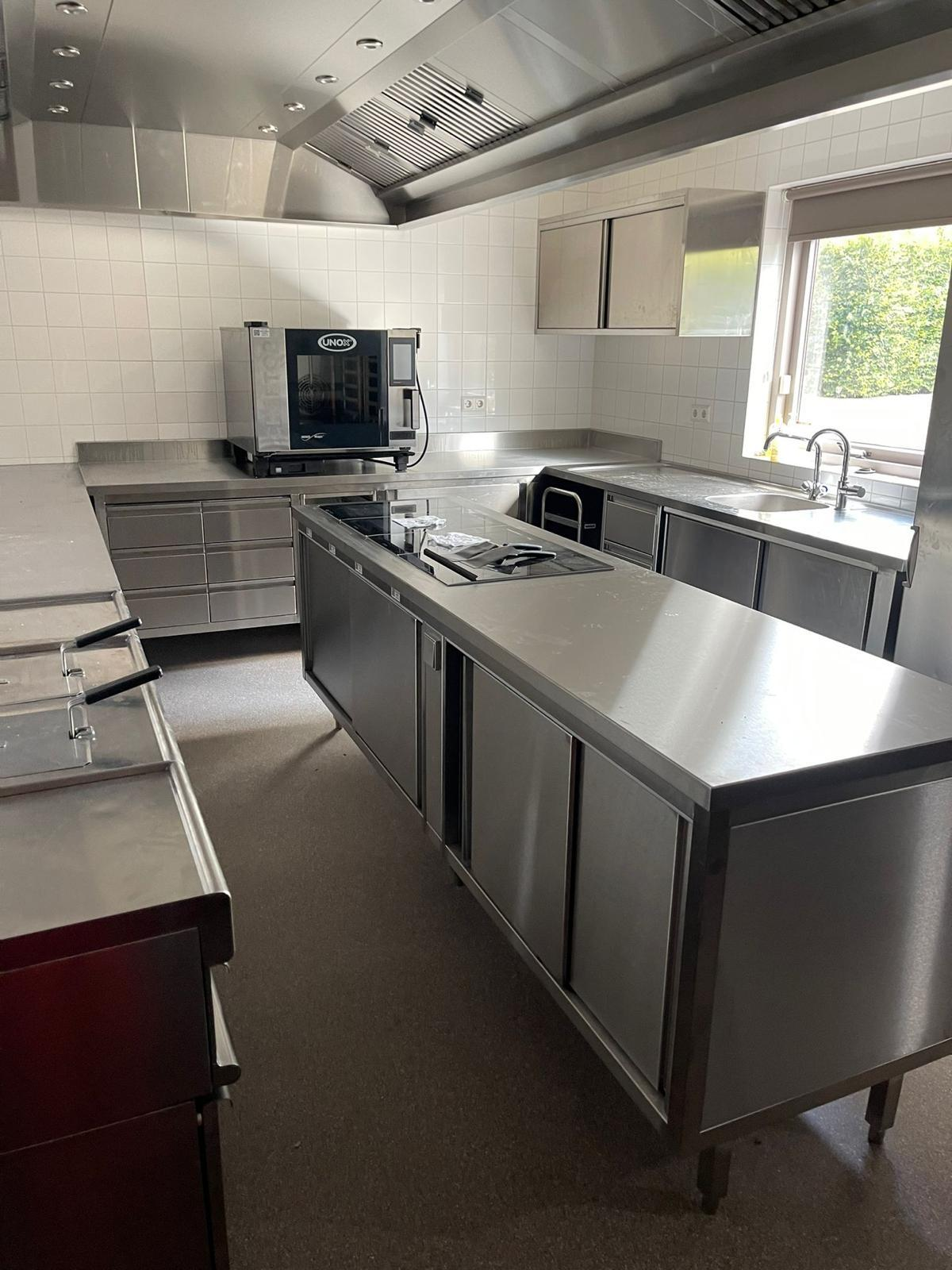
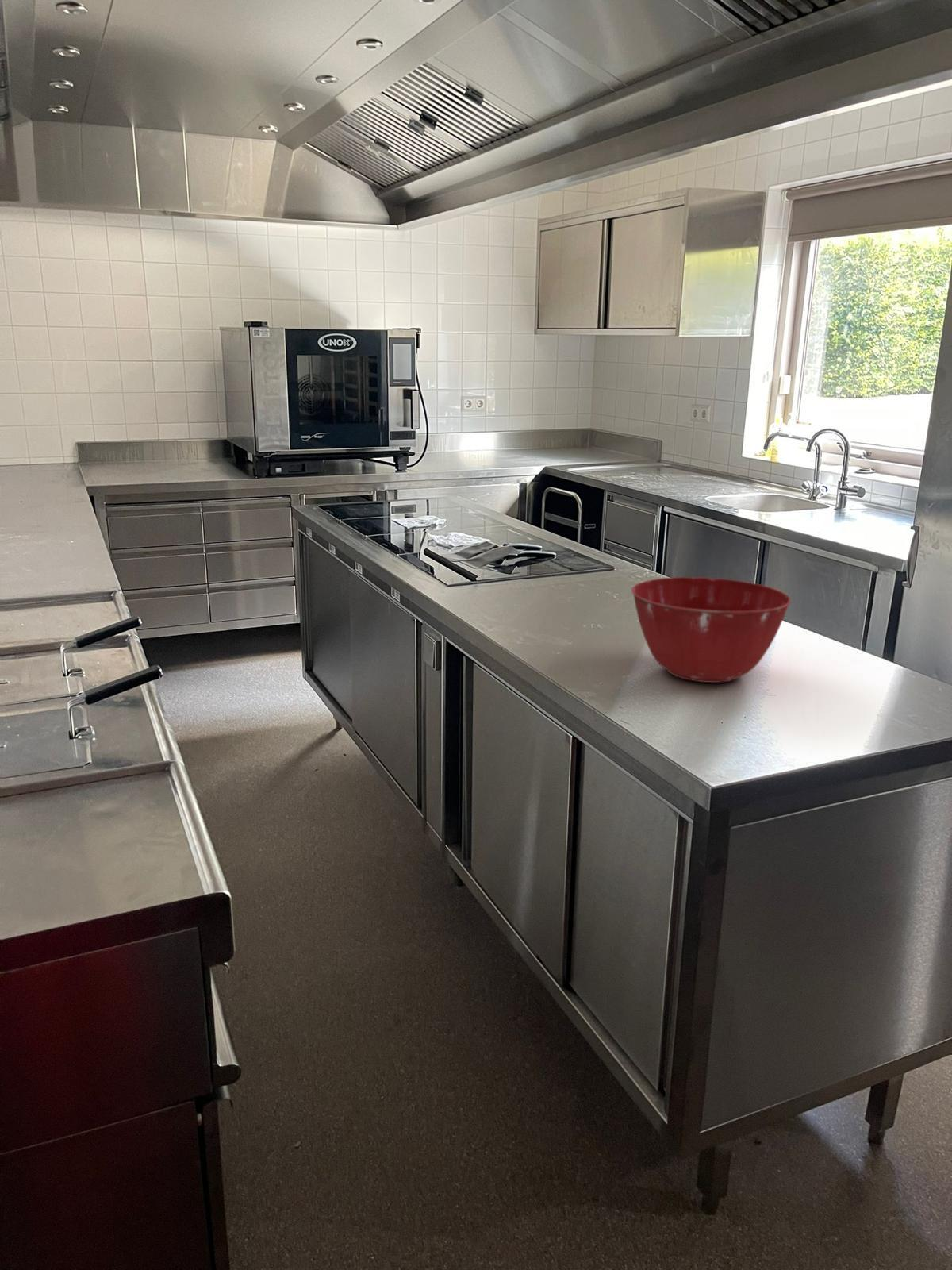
+ mixing bowl [631,576,792,683]
